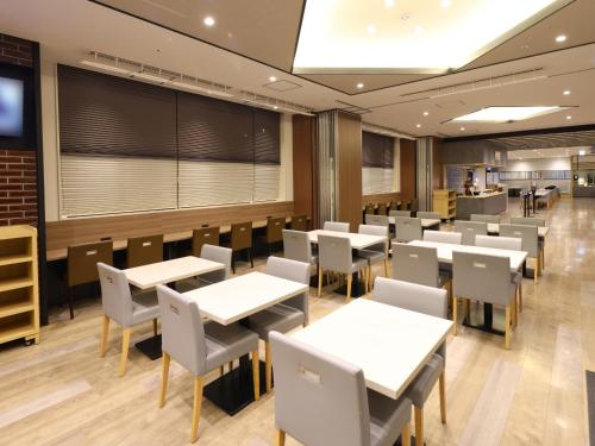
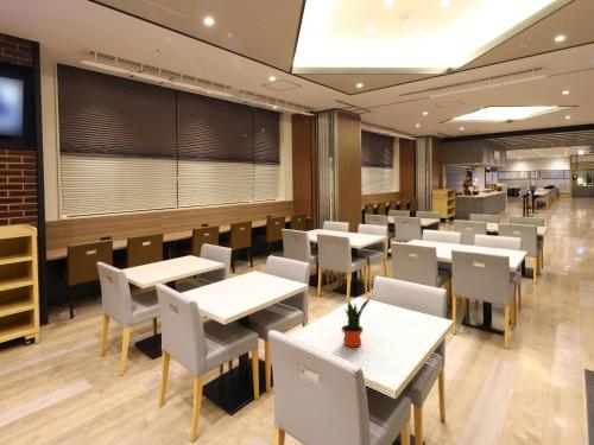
+ potted plant [341,294,372,348]
